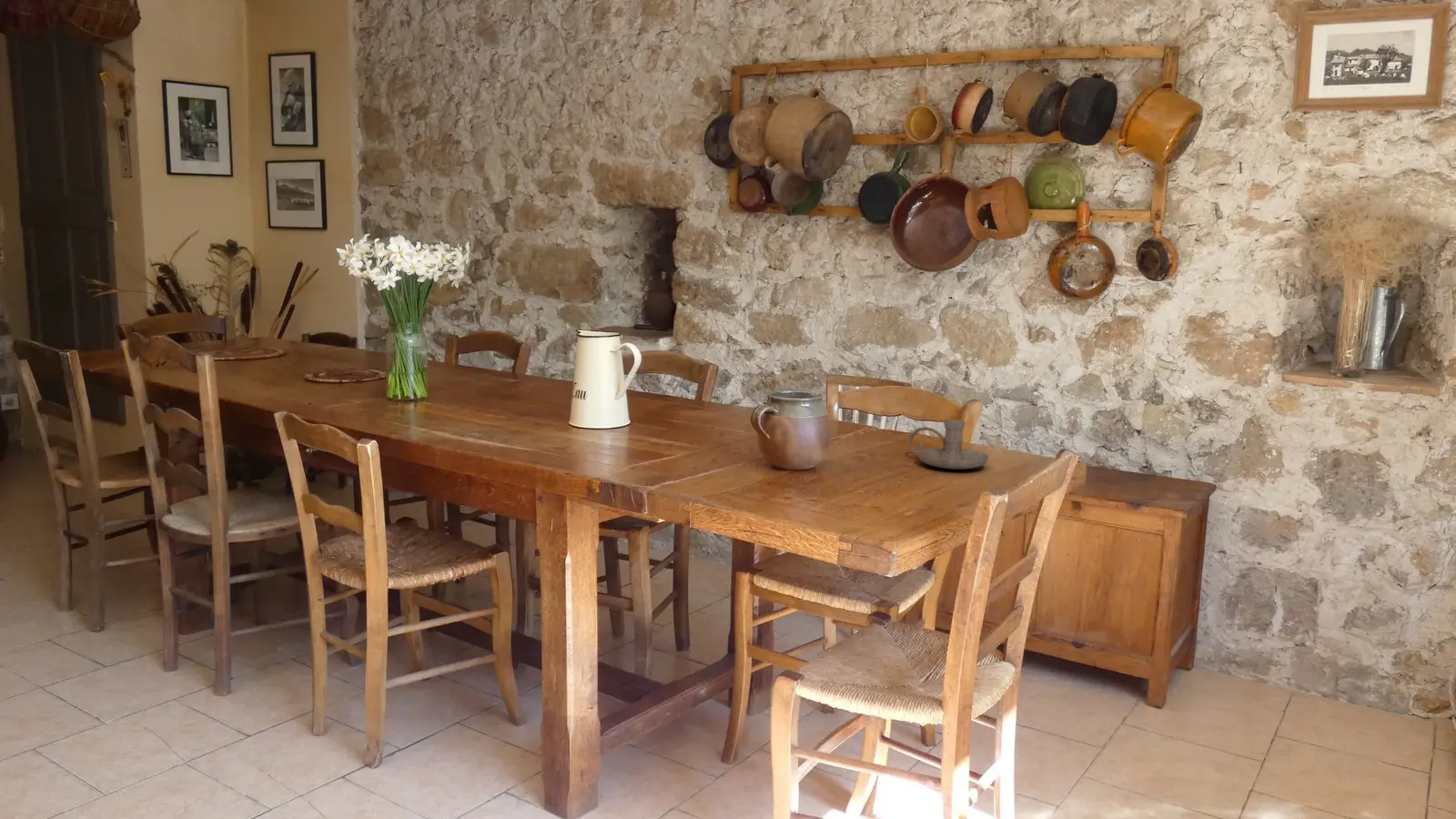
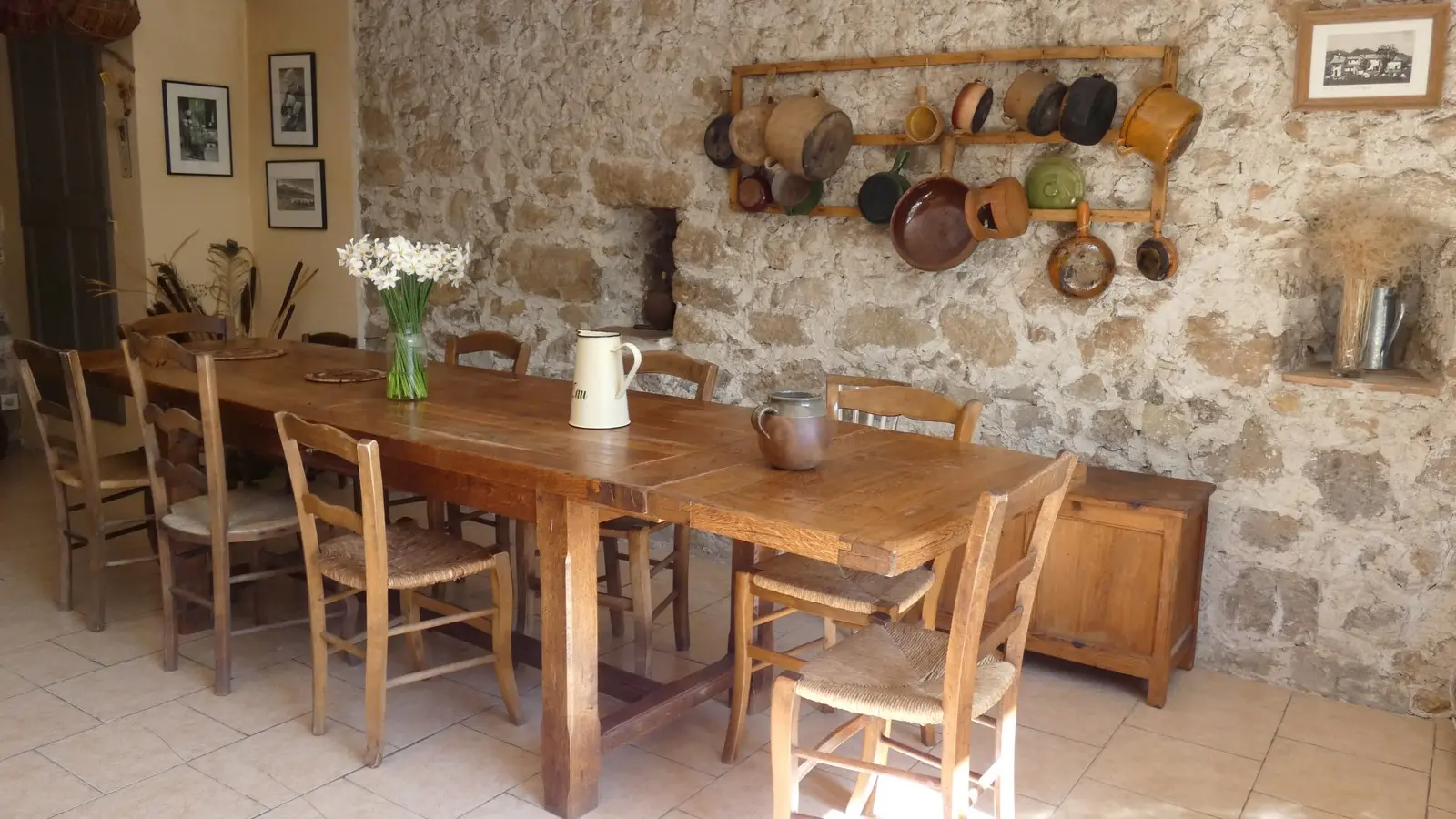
- candle holder [908,419,989,470]
